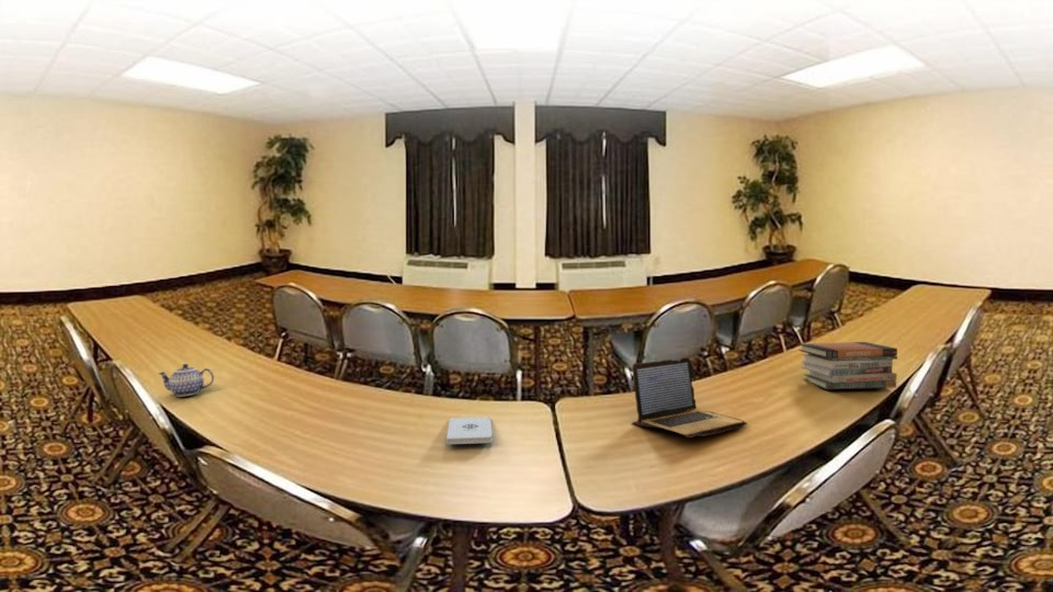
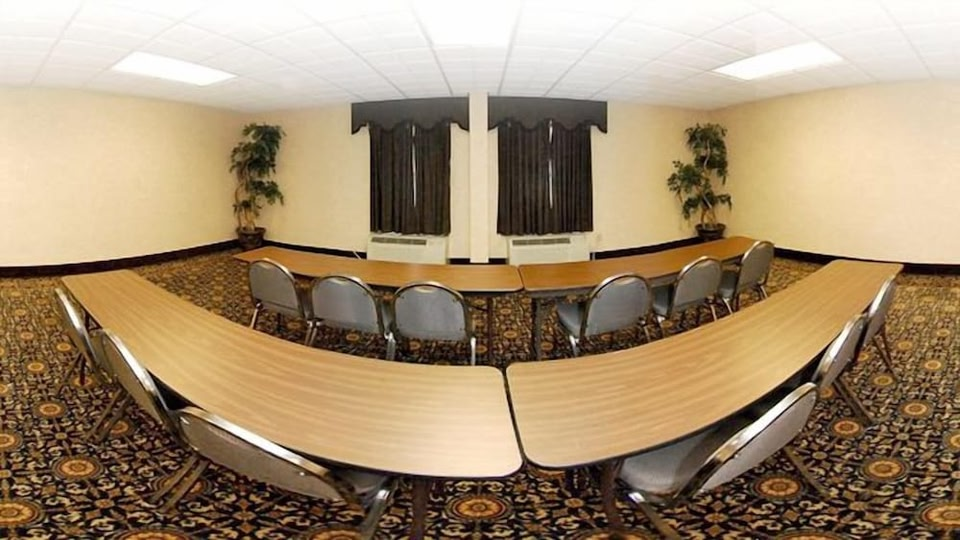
- notepad [445,415,494,445]
- laptop [631,355,749,439]
- book stack [797,341,898,390]
- teapot [157,363,215,397]
